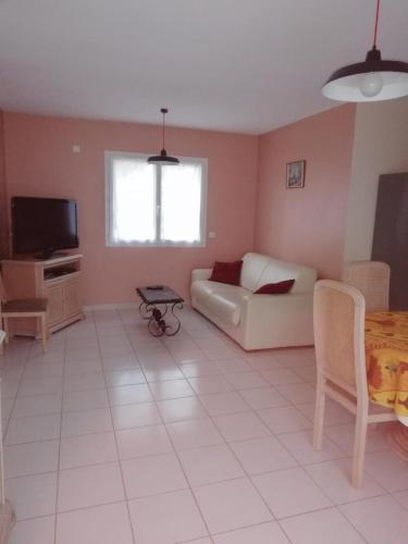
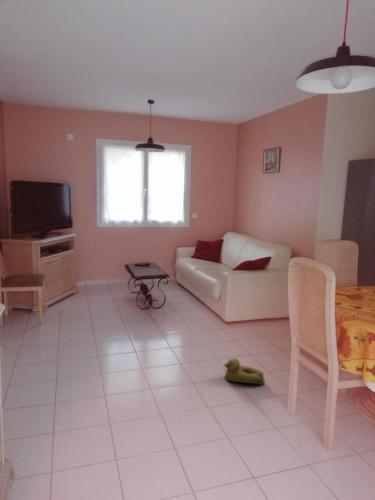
+ rubber duck [223,357,266,386]
